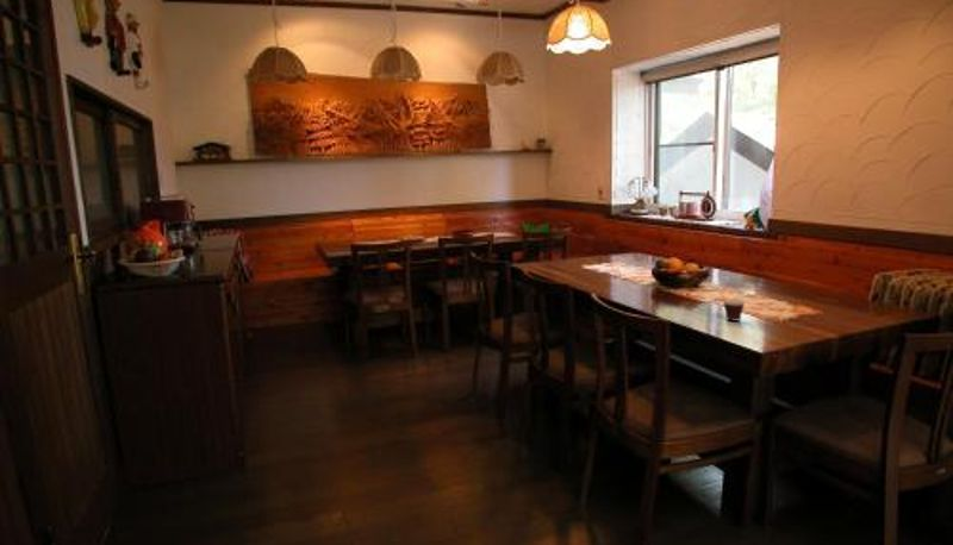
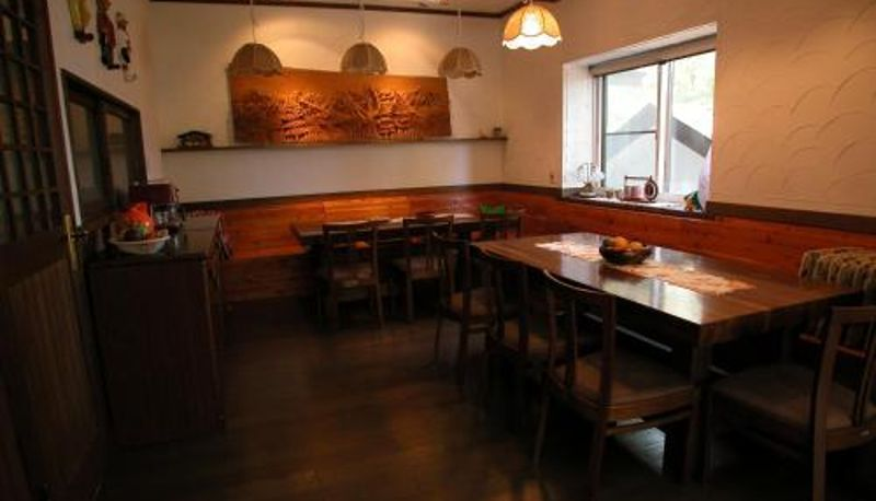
- cup [706,284,746,322]
